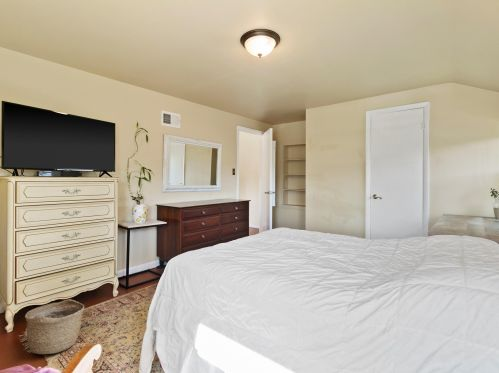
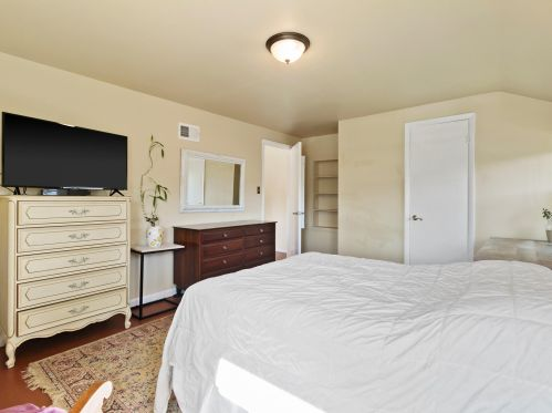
- basket [24,298,85,355]
